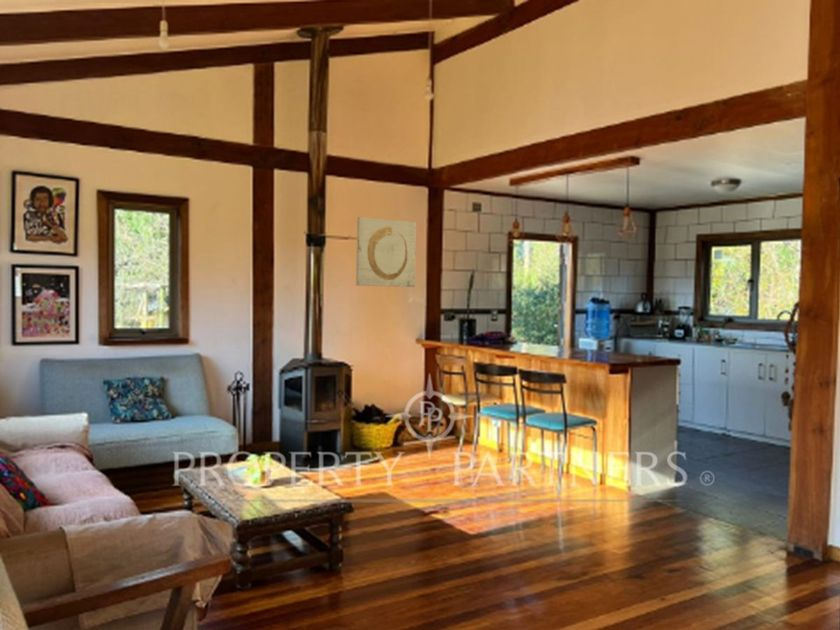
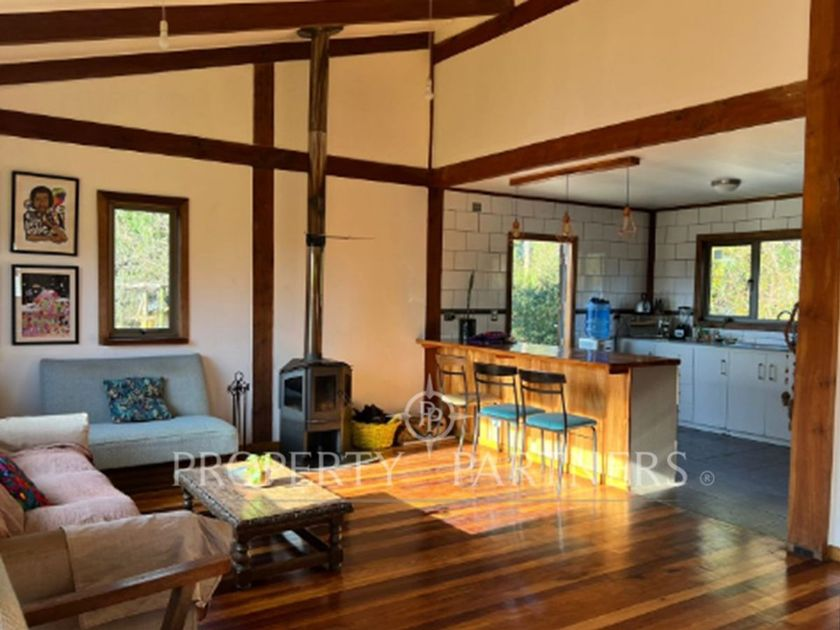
- wall art [355,216,417,288]
